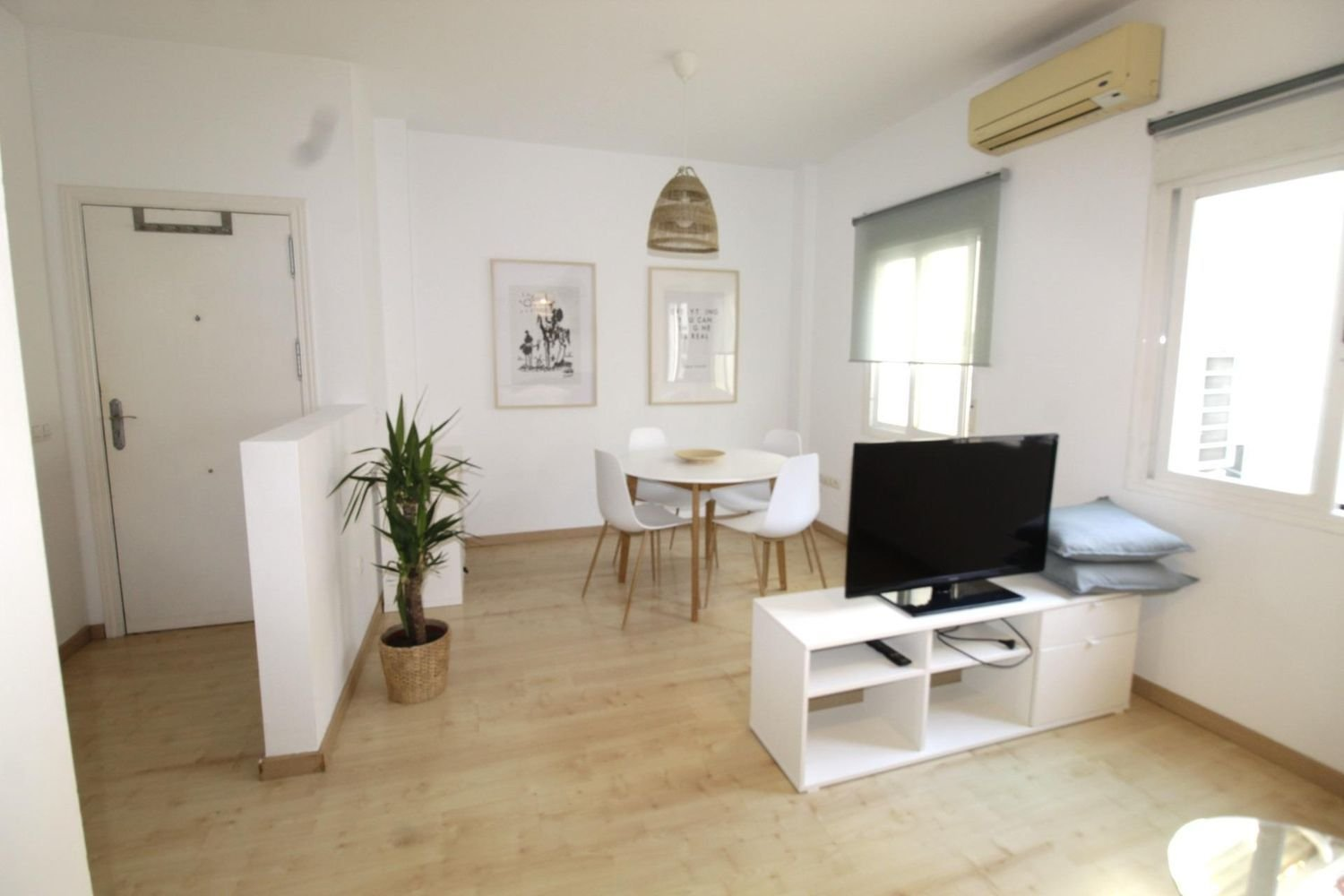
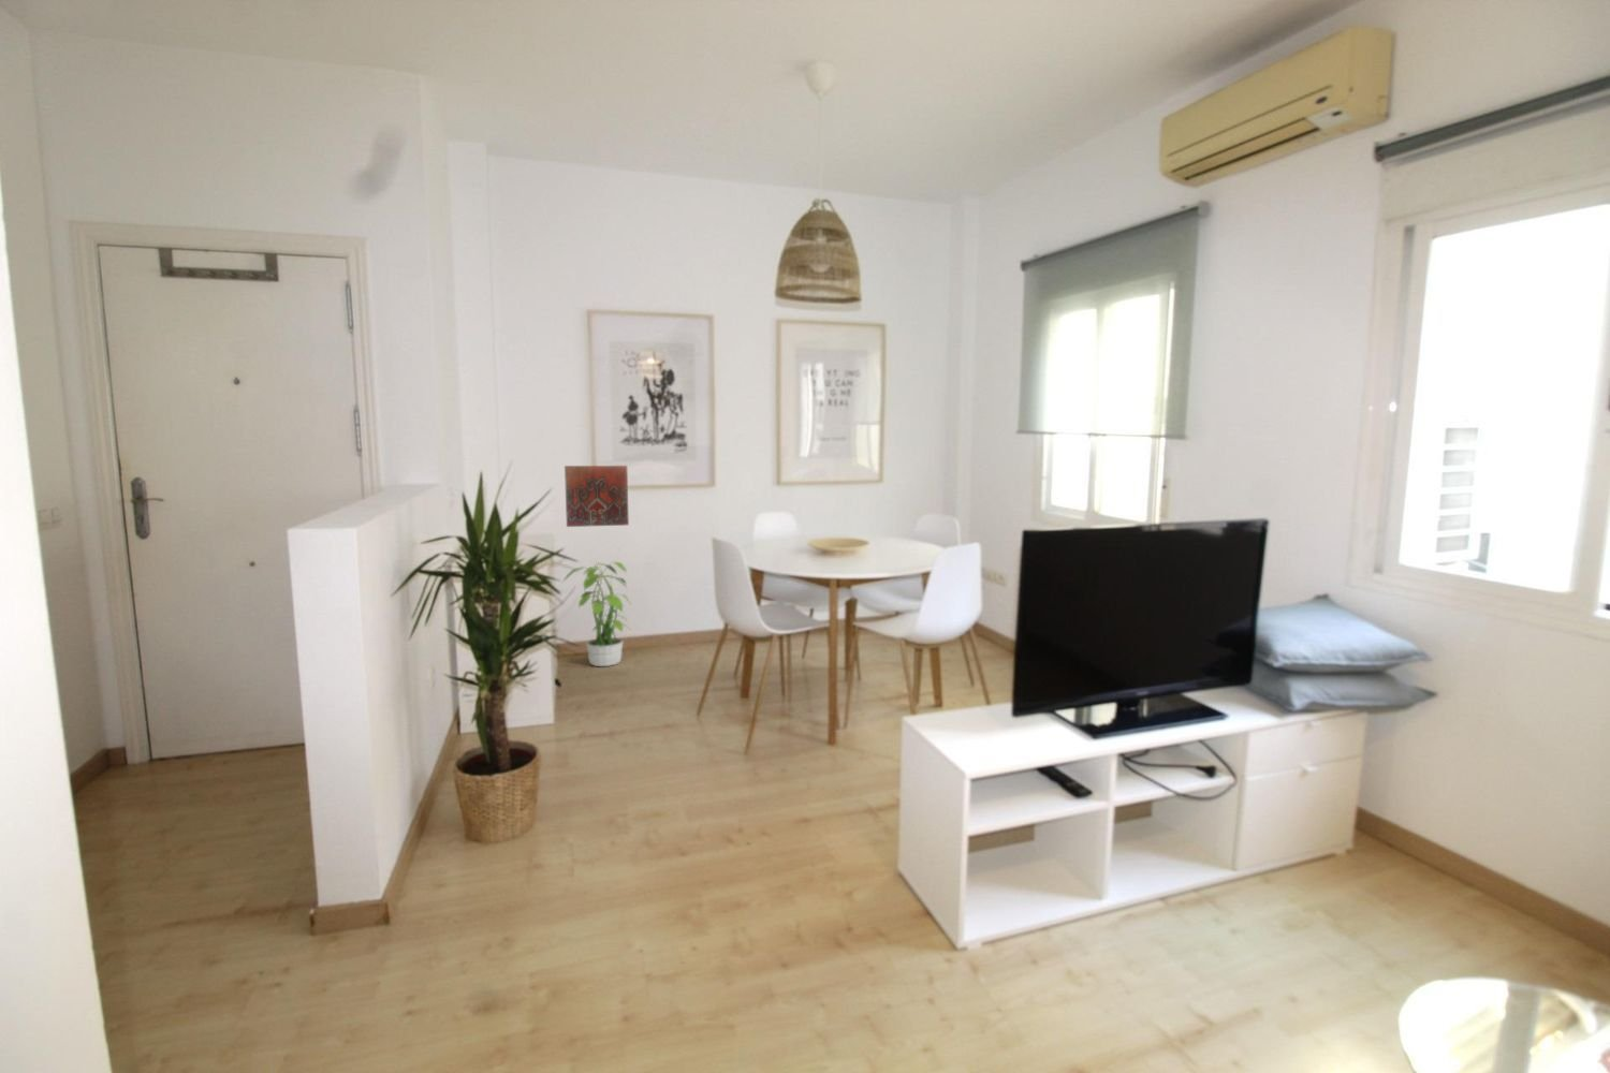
+ decorative tile [563,465,630,528]
+ potted plant [562,559,632,667]
